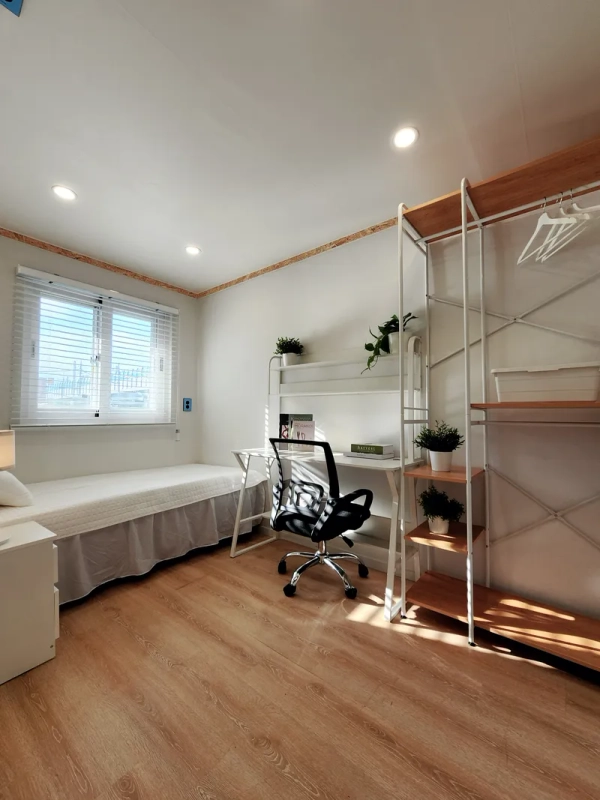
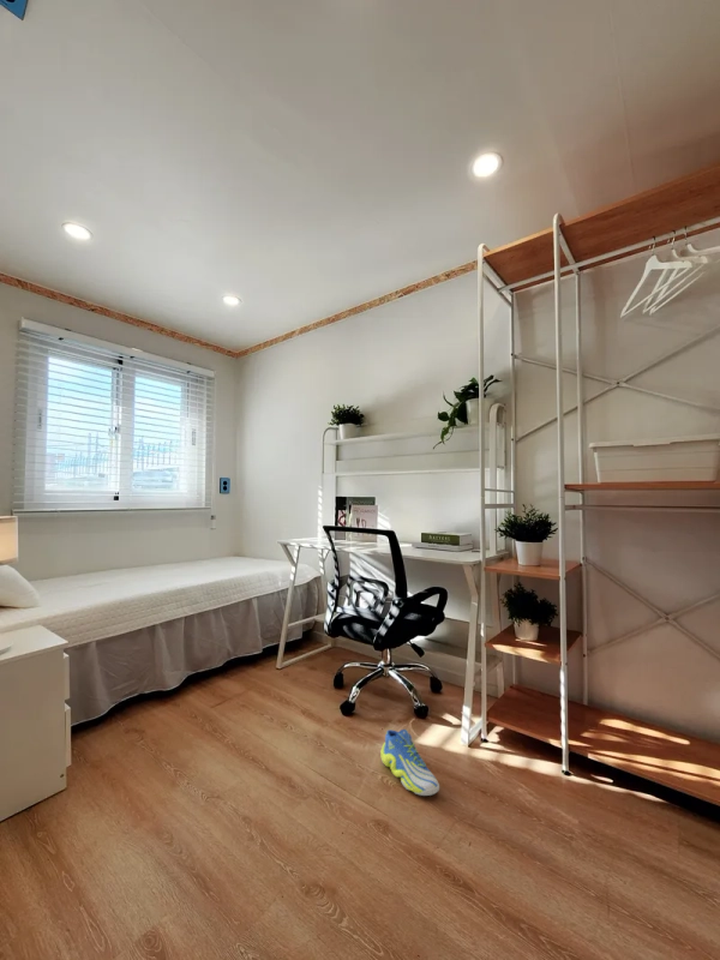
+ sneaker [379,728,440,797]
